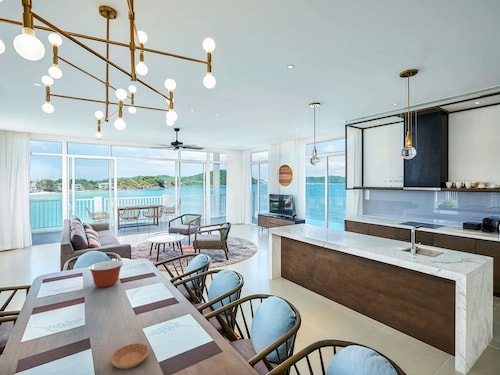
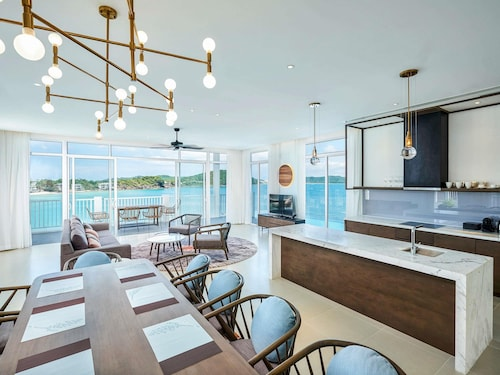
- saucer [110,342,150,370]
- mixing bowl [88,260,124,288]
